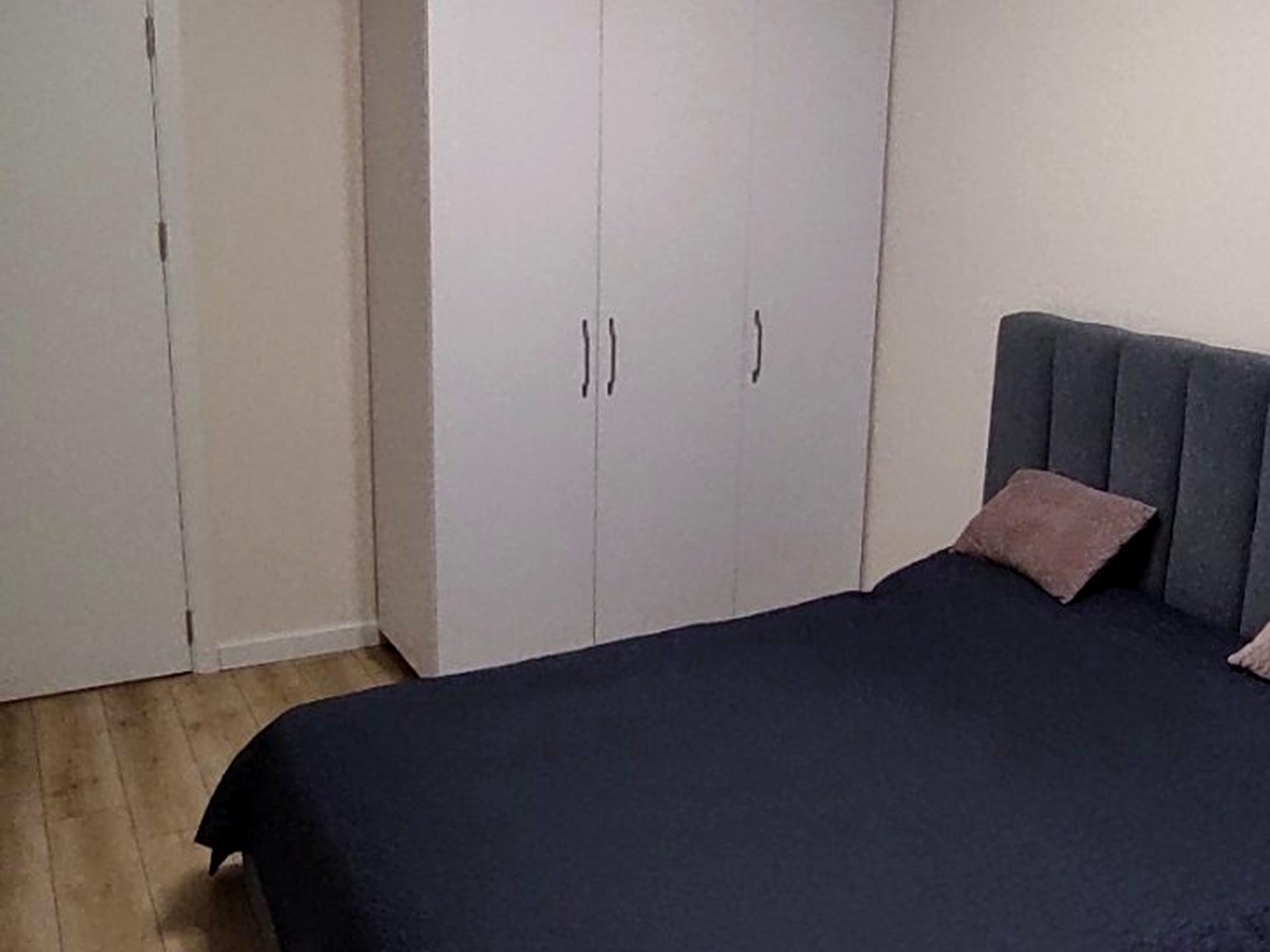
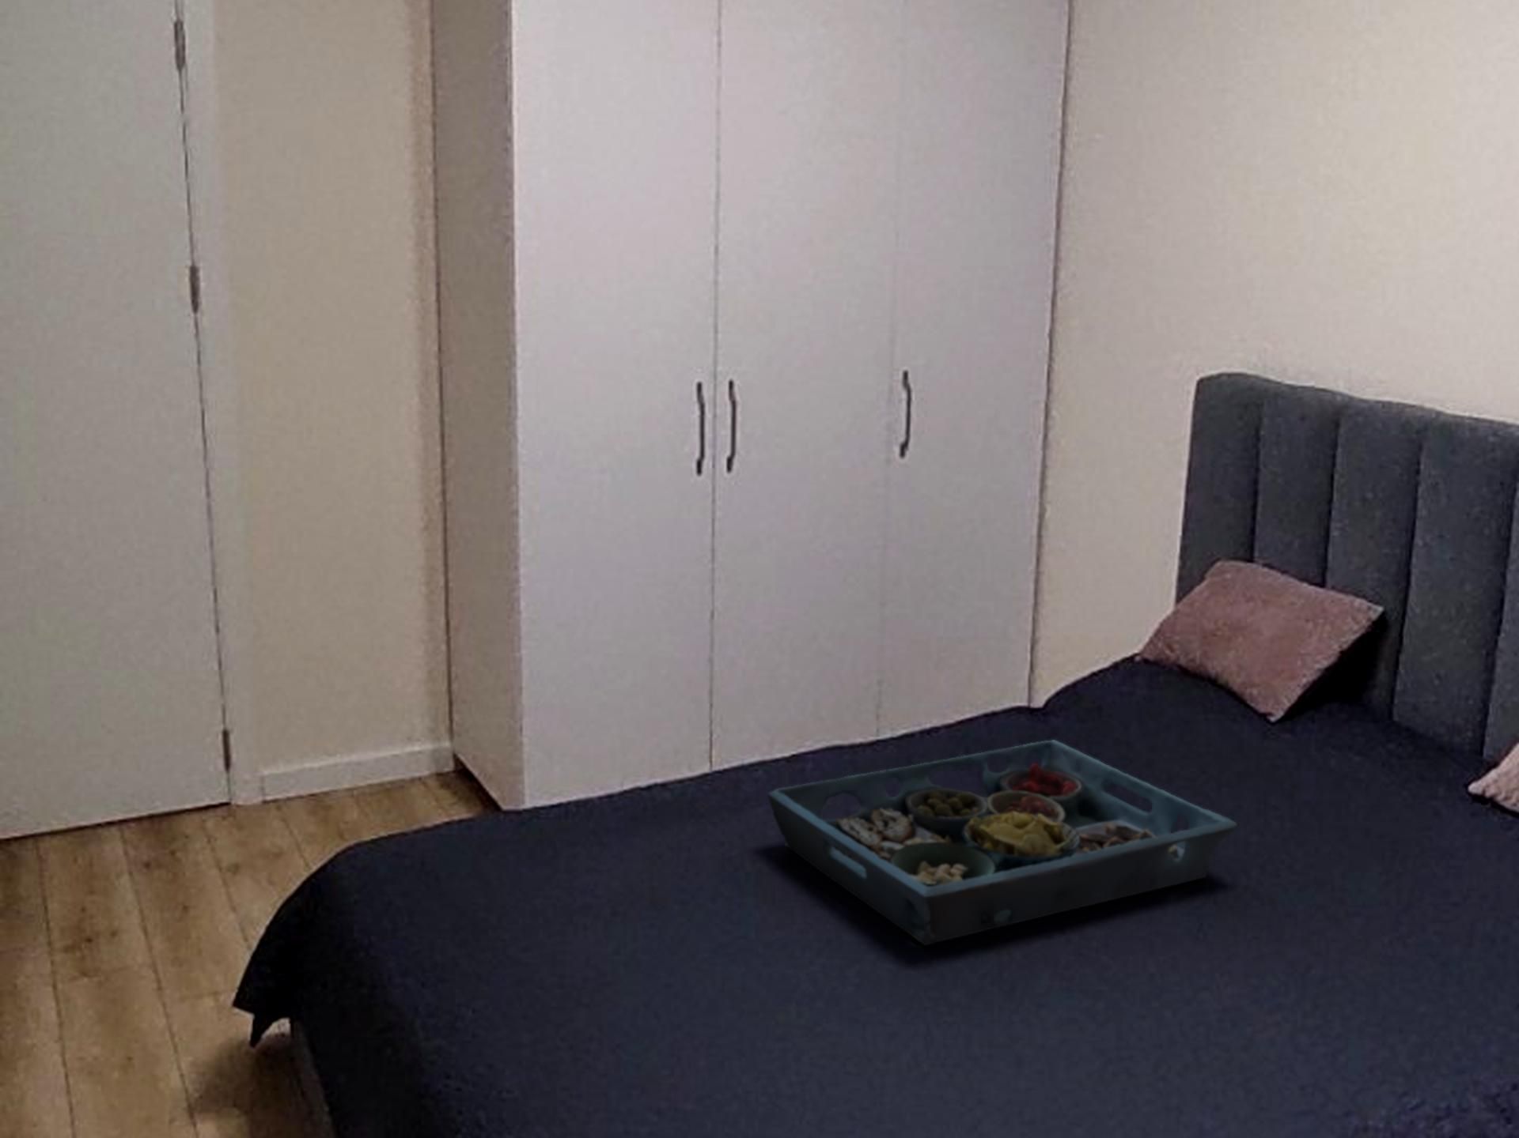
+ serving tray [767,739,1238,946]
